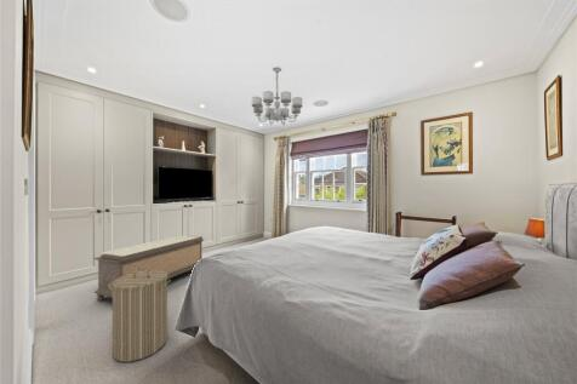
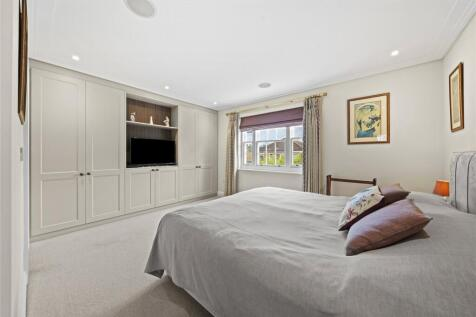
- chandelier [251,65,303,126]
- laundry hamper [109,268,172,363]
- bench [93,234,205,302]
